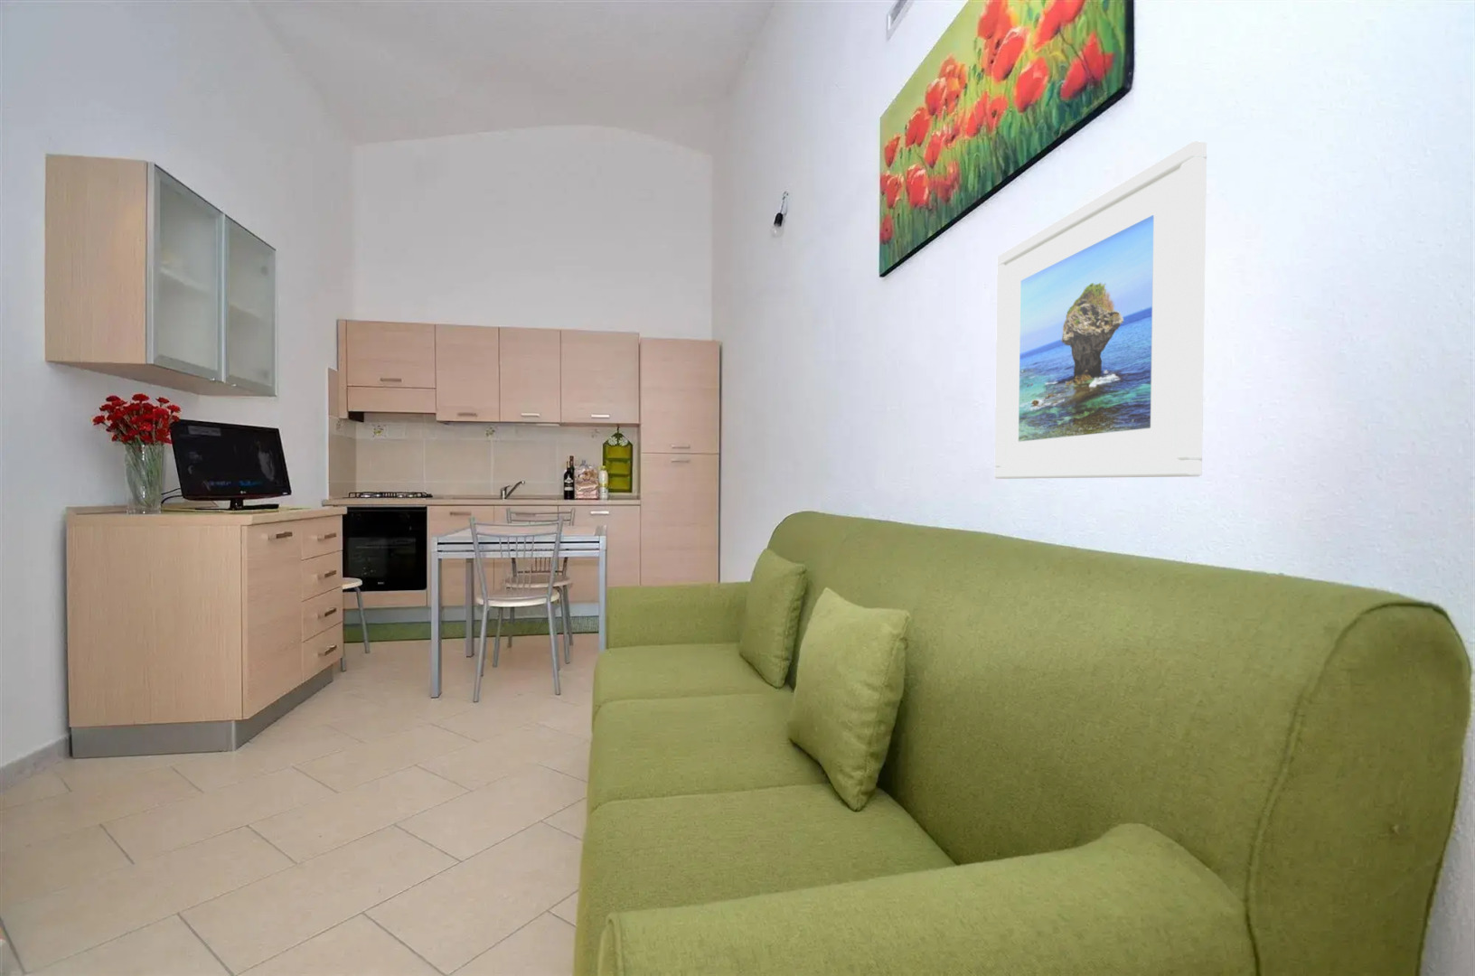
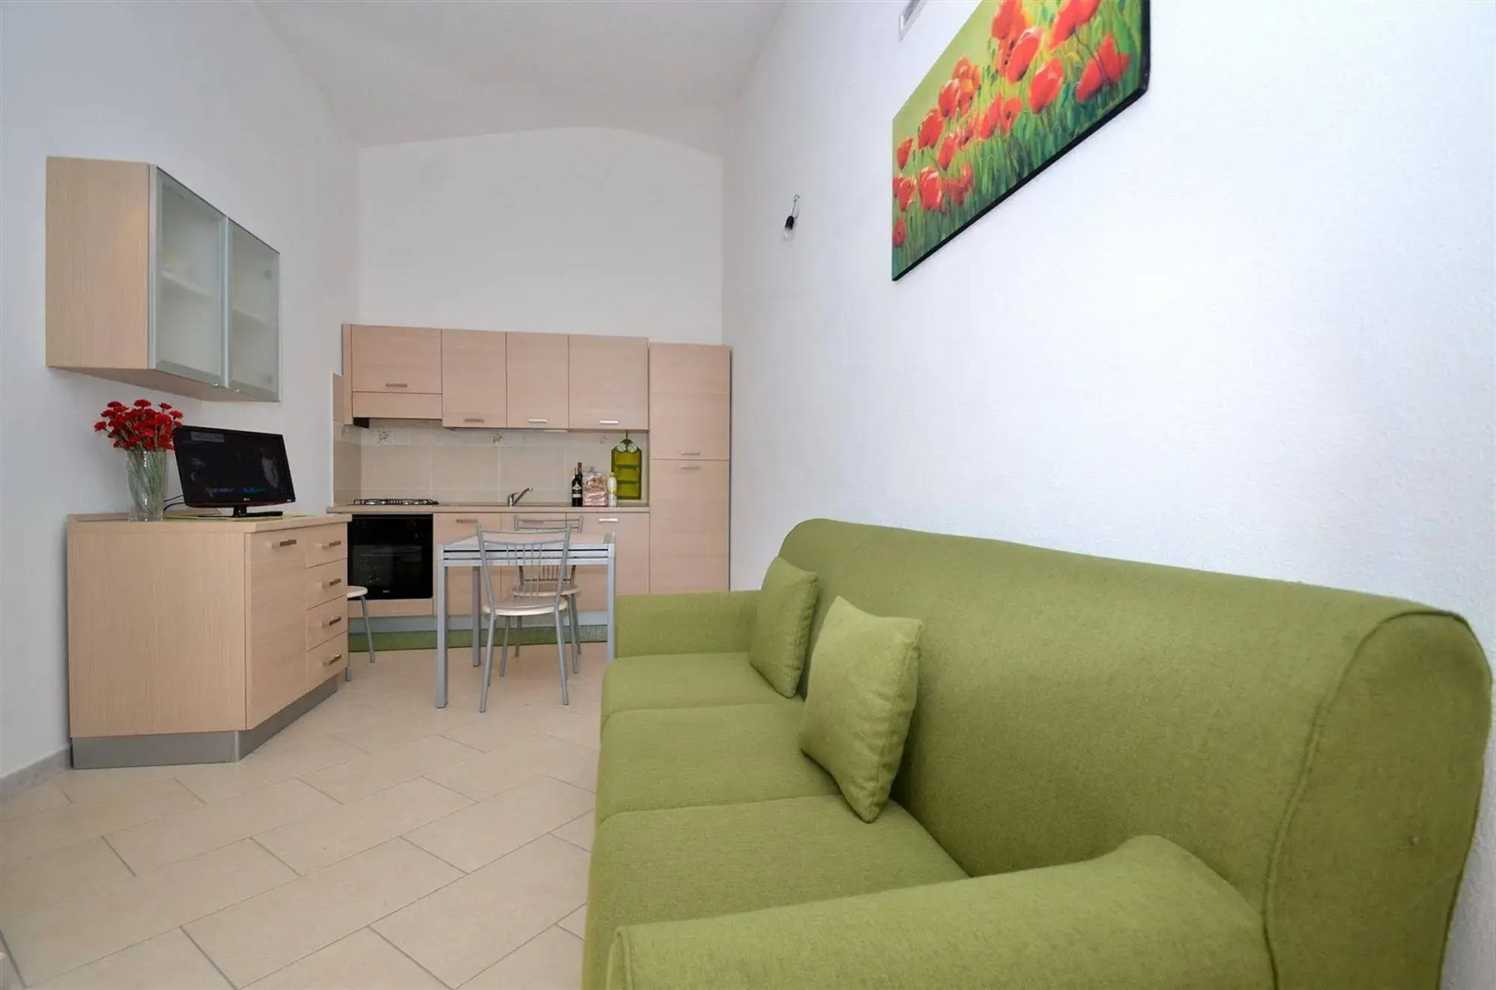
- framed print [994,141,1207,480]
